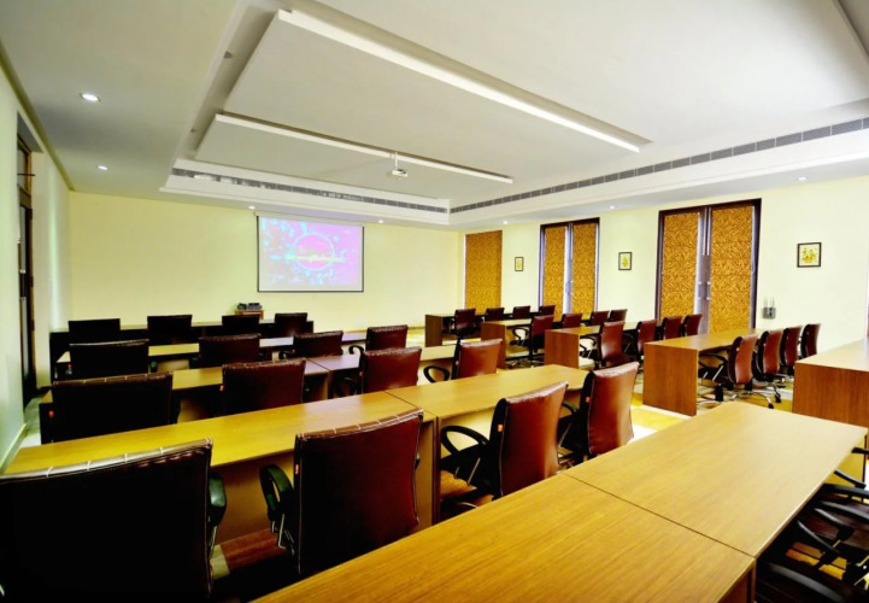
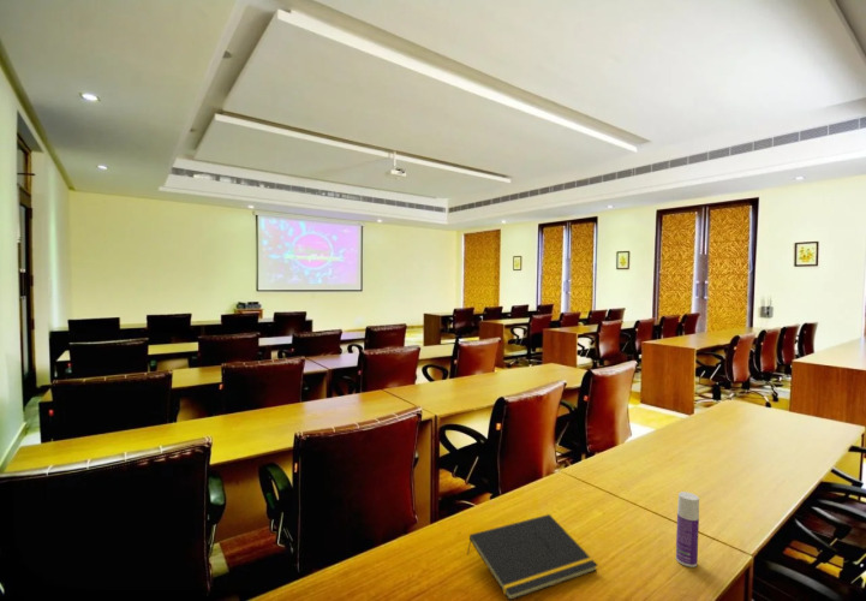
+ bottle [675,490,700,569]
+ notepad [466,513,599,601]
